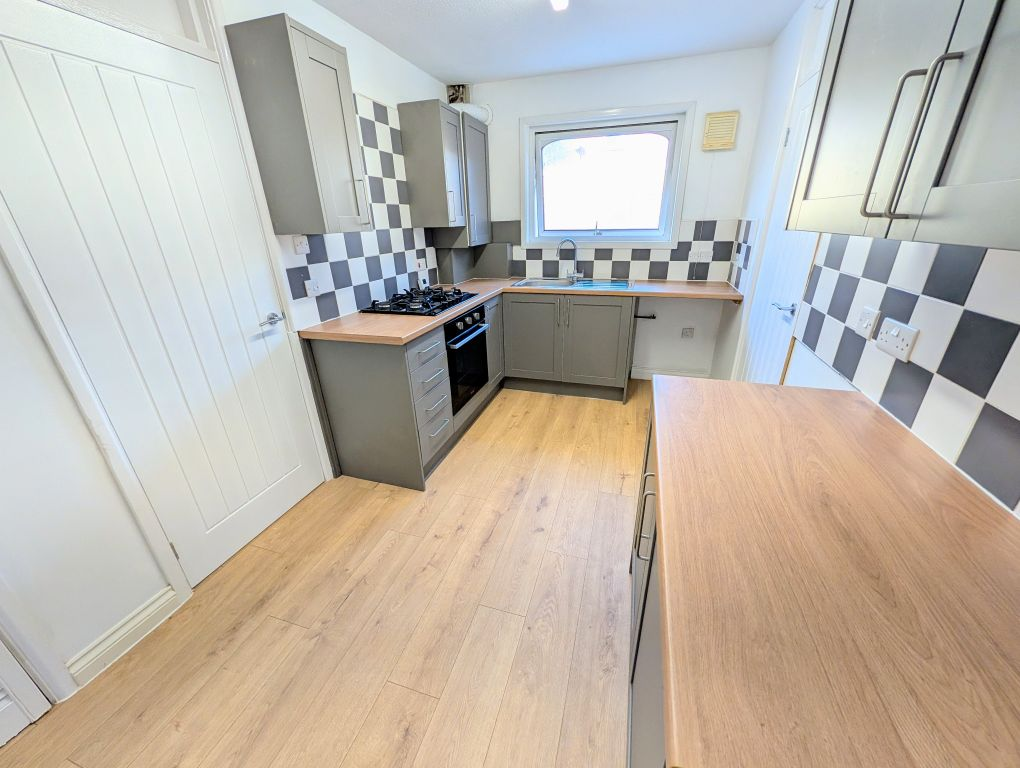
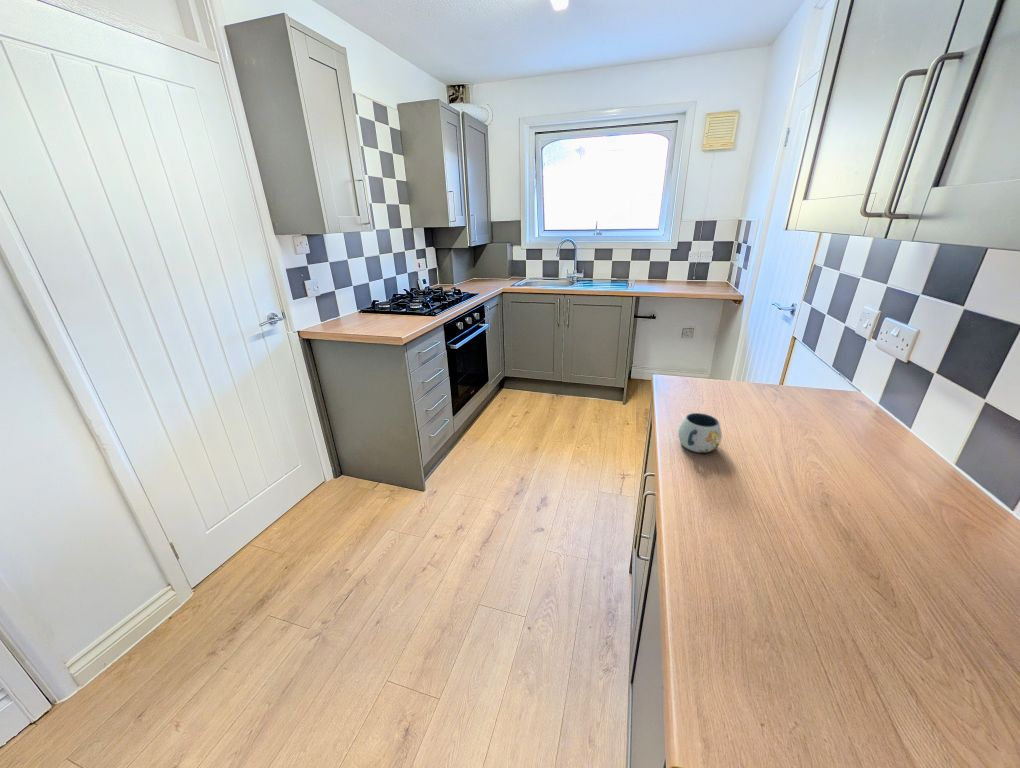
+ mug [677,412,723,454]
